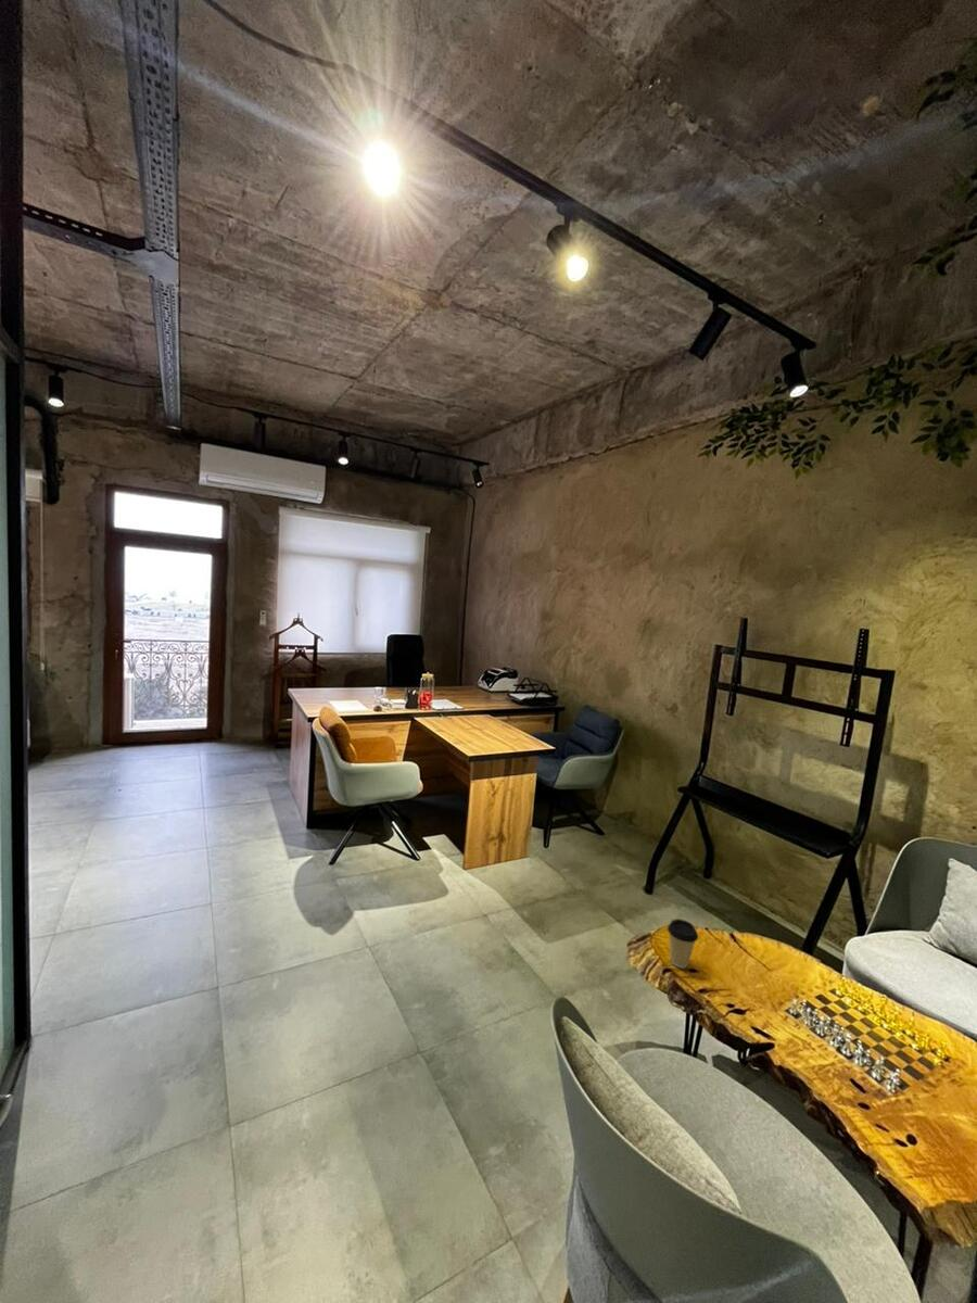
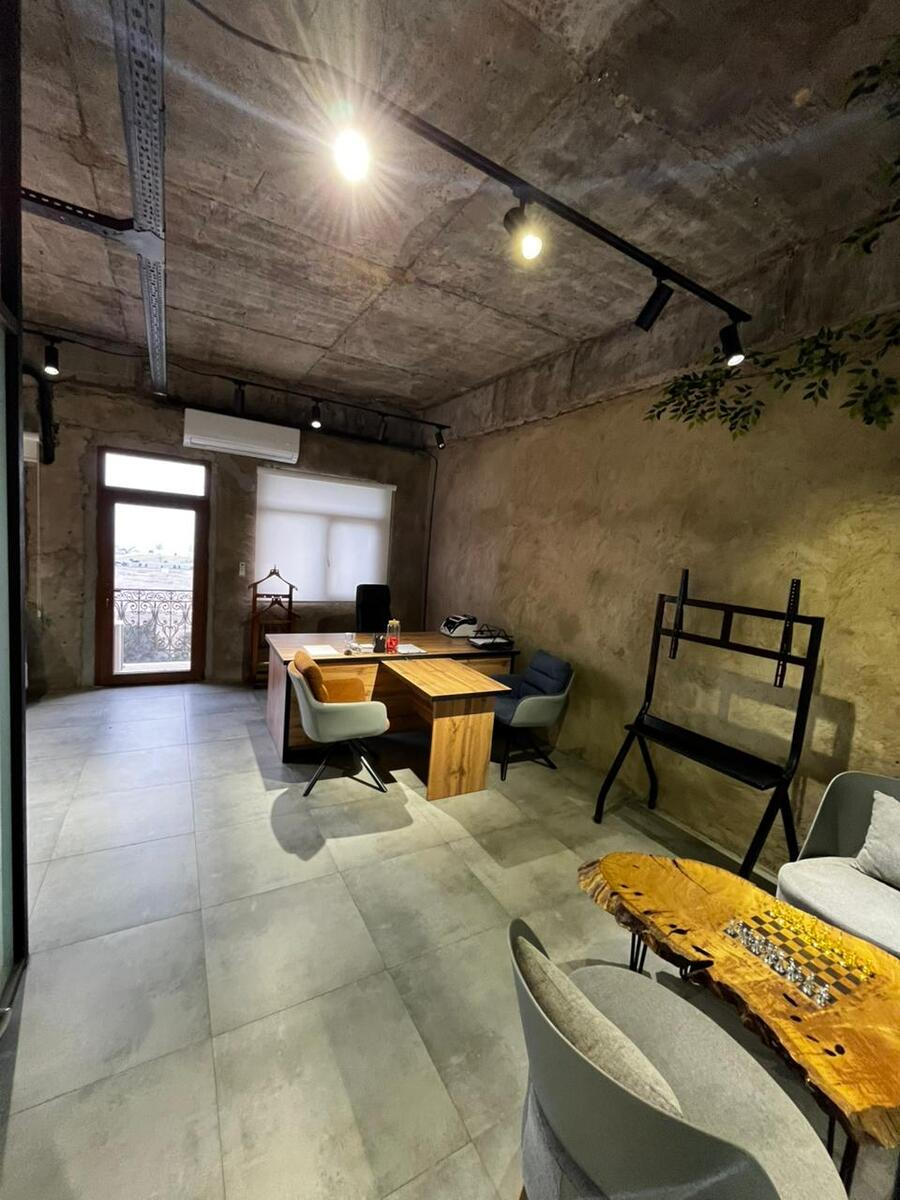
- coffee cup [667,918,699,970]
